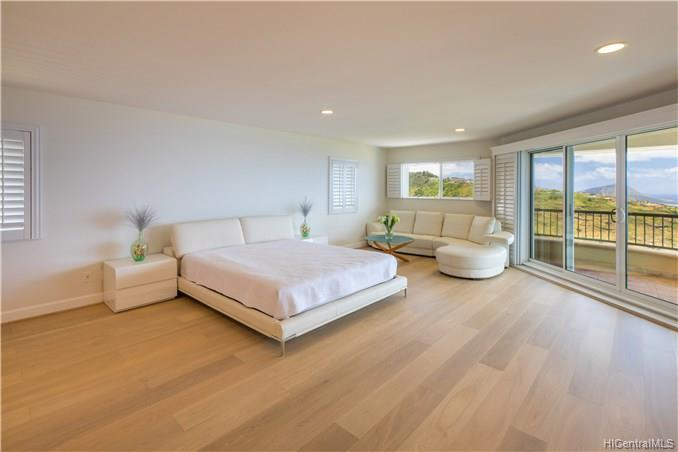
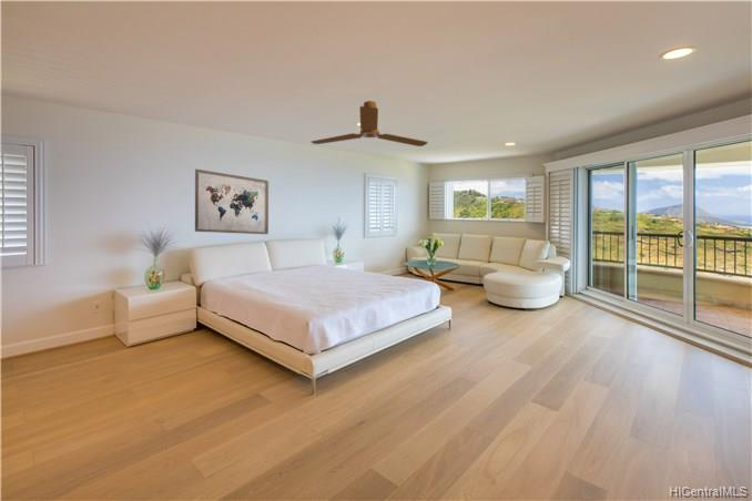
+ wall art [194,168,270,235]
+ ceiling fan [311,100,429,147]
